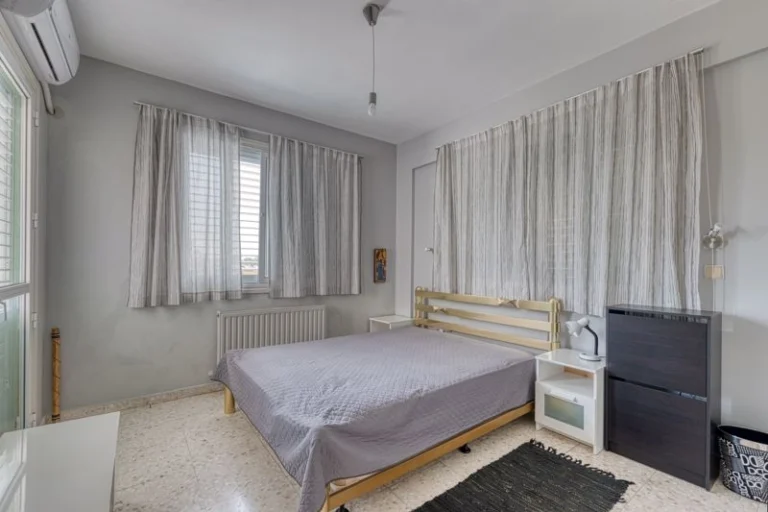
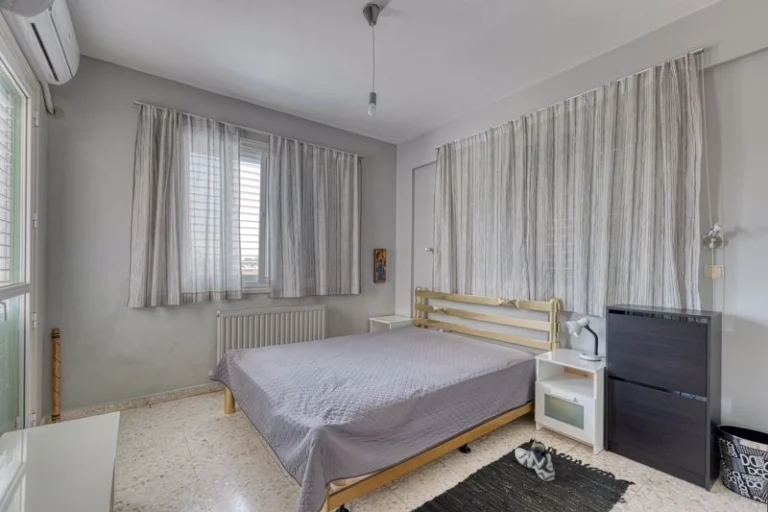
+ sneaker [514,441,556,482]
